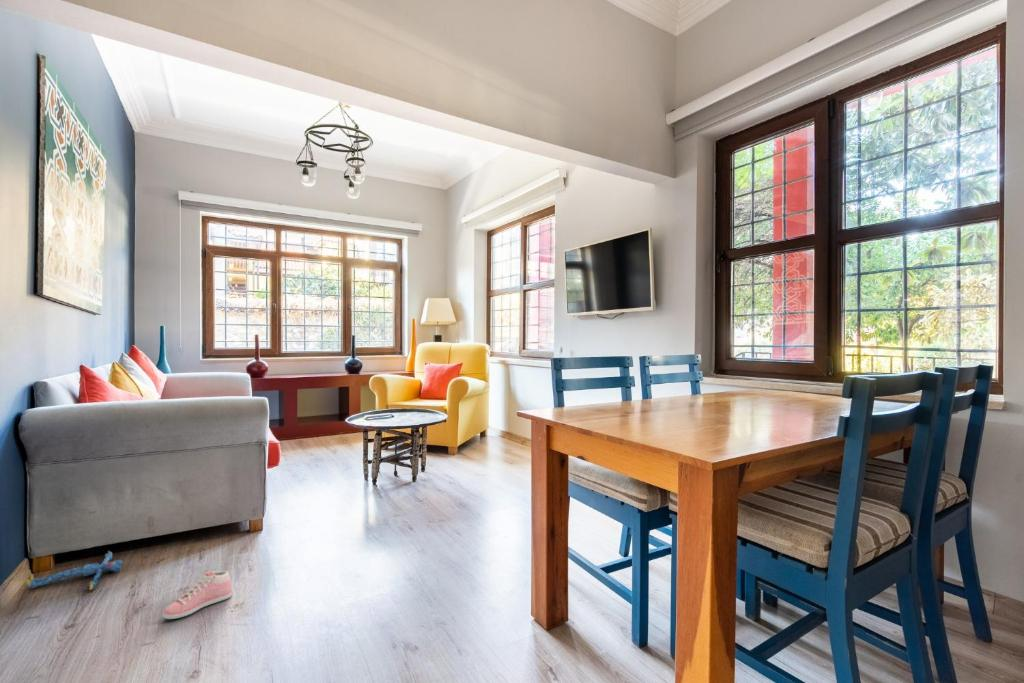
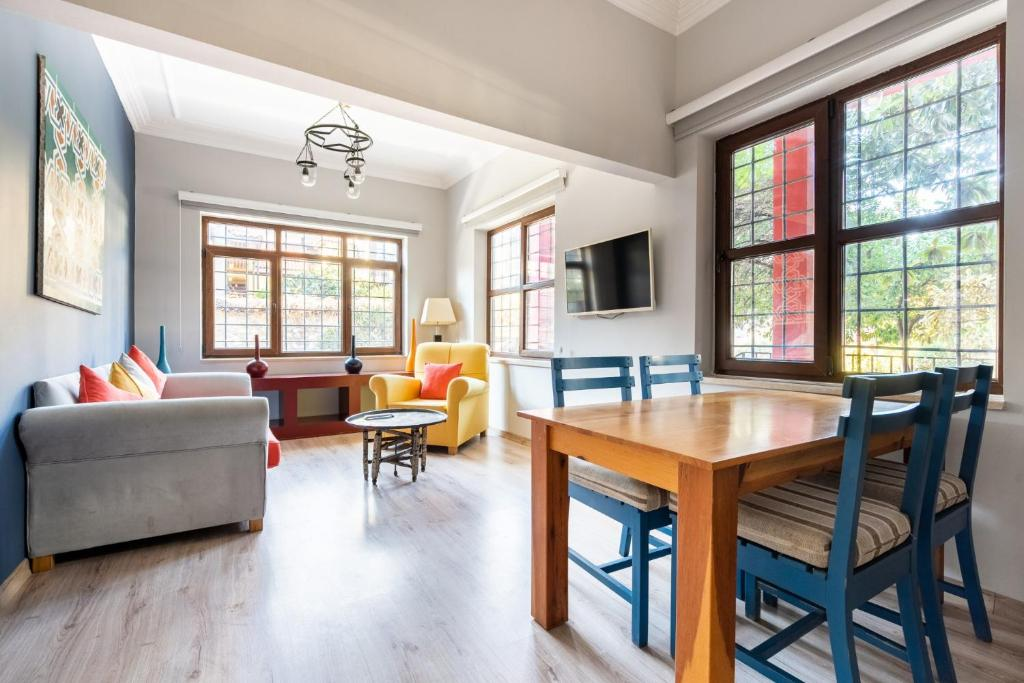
- plush toy [25,550,124,591]
- sneaker [162,570,233,620]
